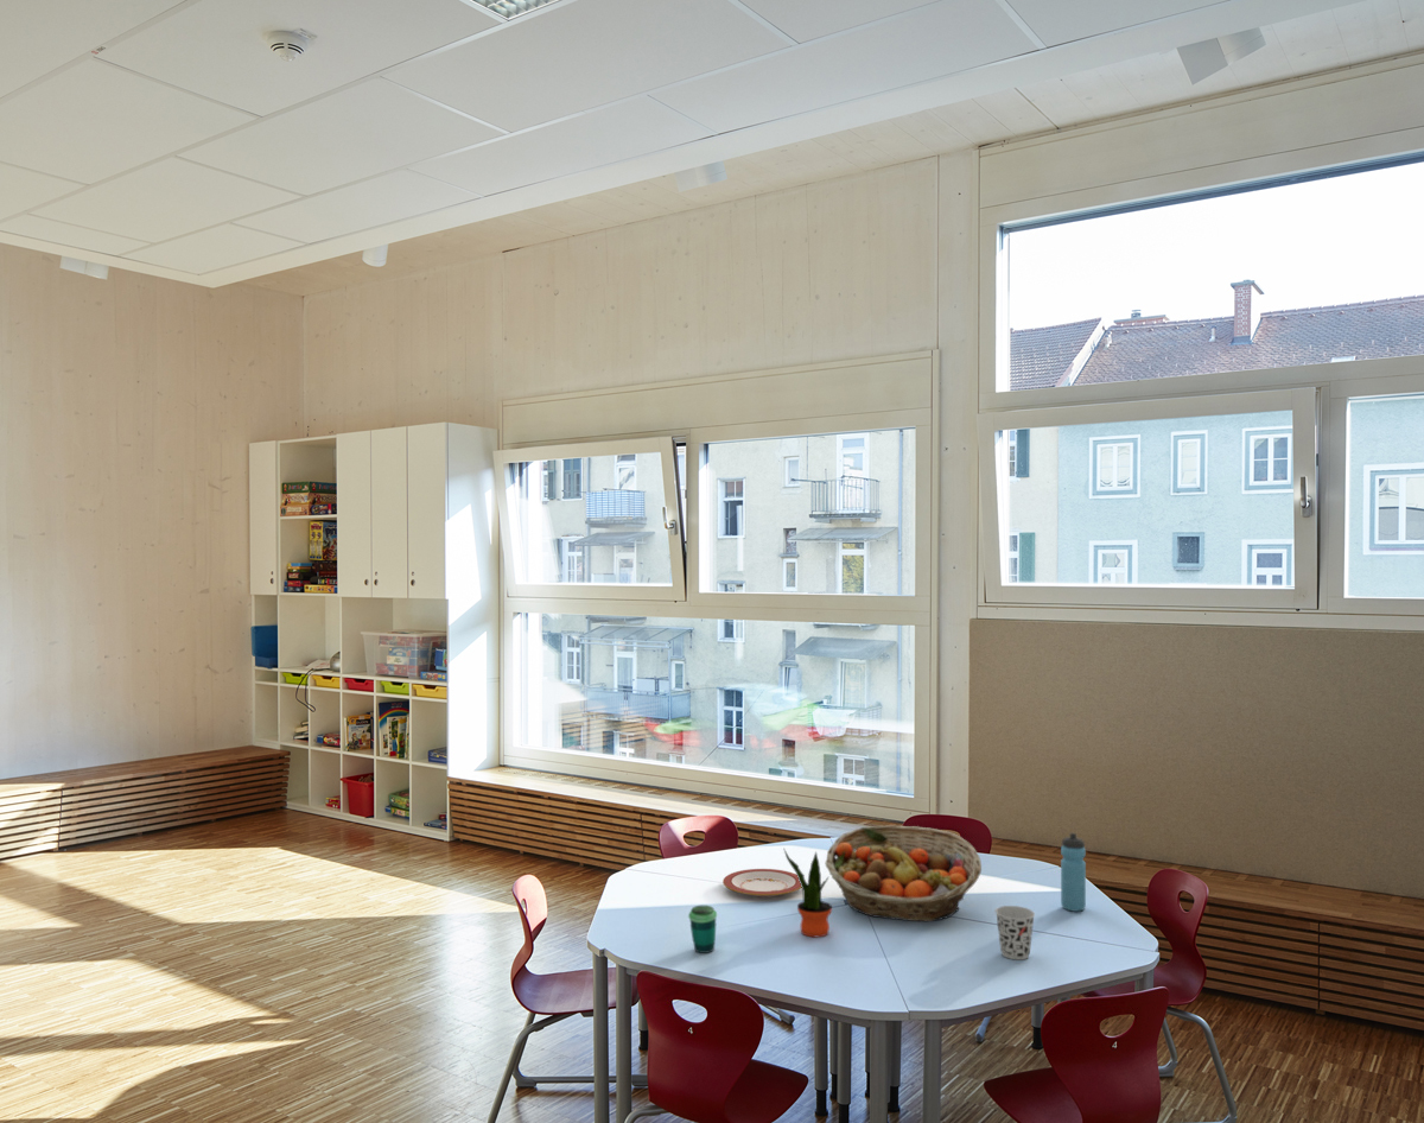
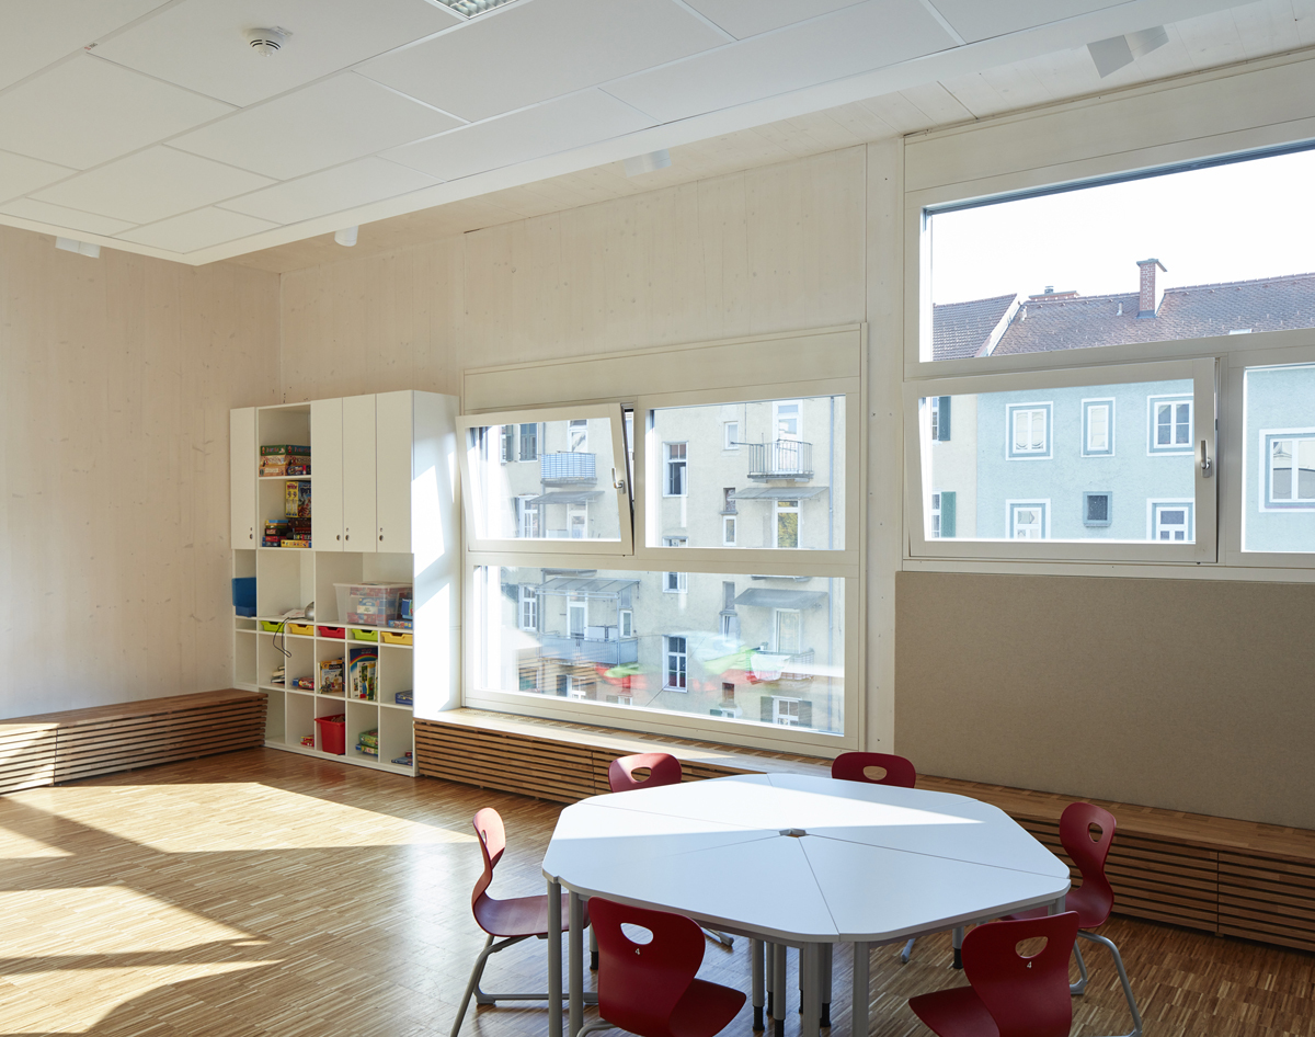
- cup [687,905,718,954]
- potted plant [783,849,833,938]
- fruit basket [825,825,983,922]
- cup [994,905,1036,960]
- water bottle [1060,832,1087,913]
- plate [721,868,802,897]
